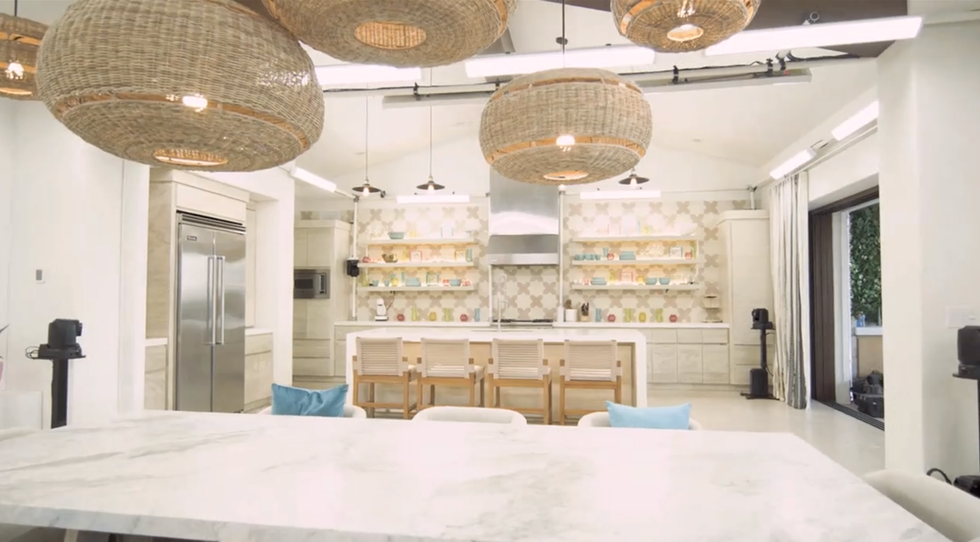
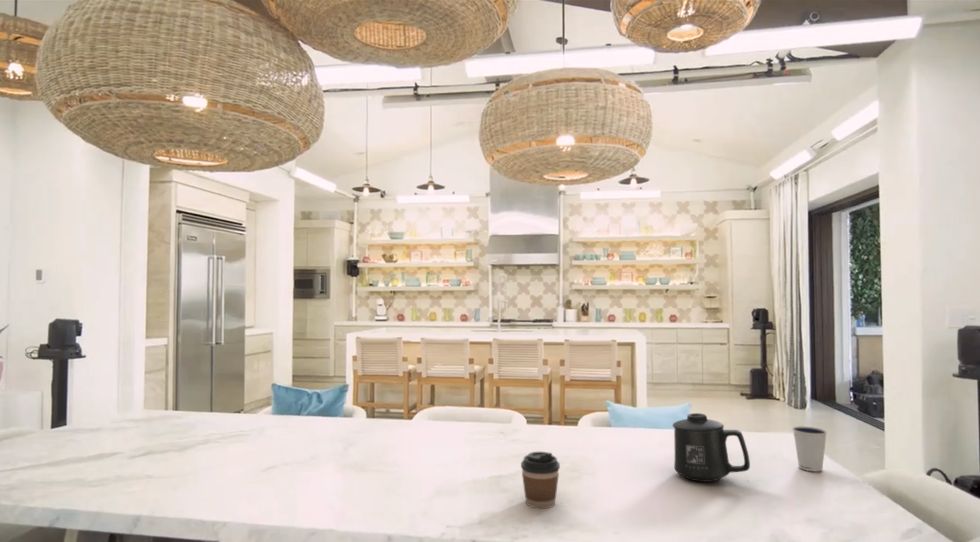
+ mug [672,412,751,483]
+ coffee cup [520,451,561,509]
+ dixie cup [792,425,828,472]
